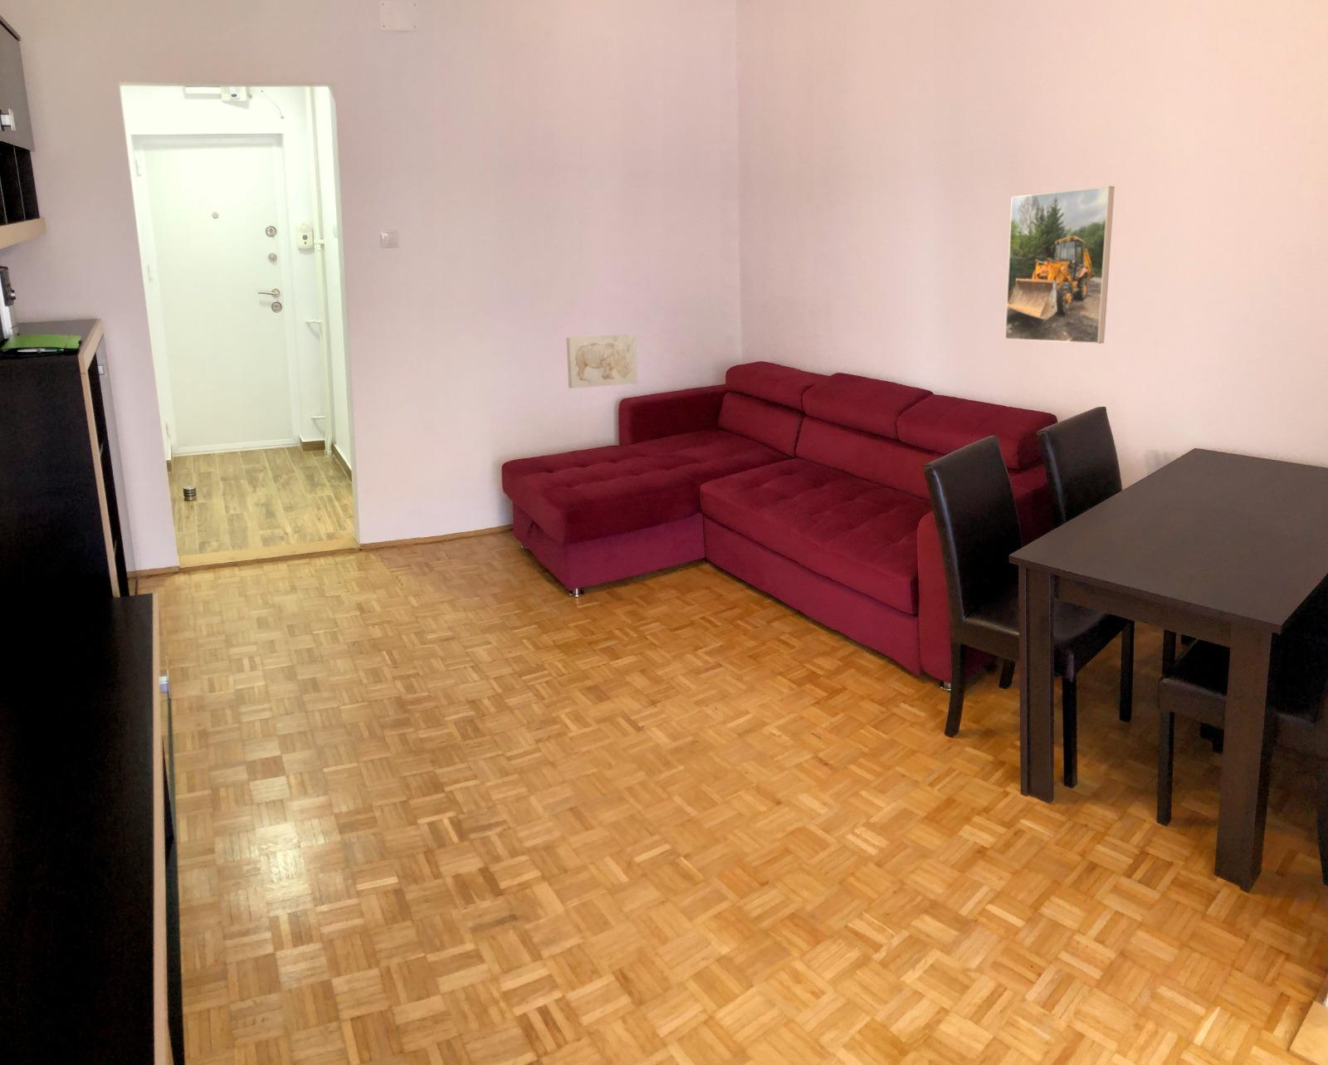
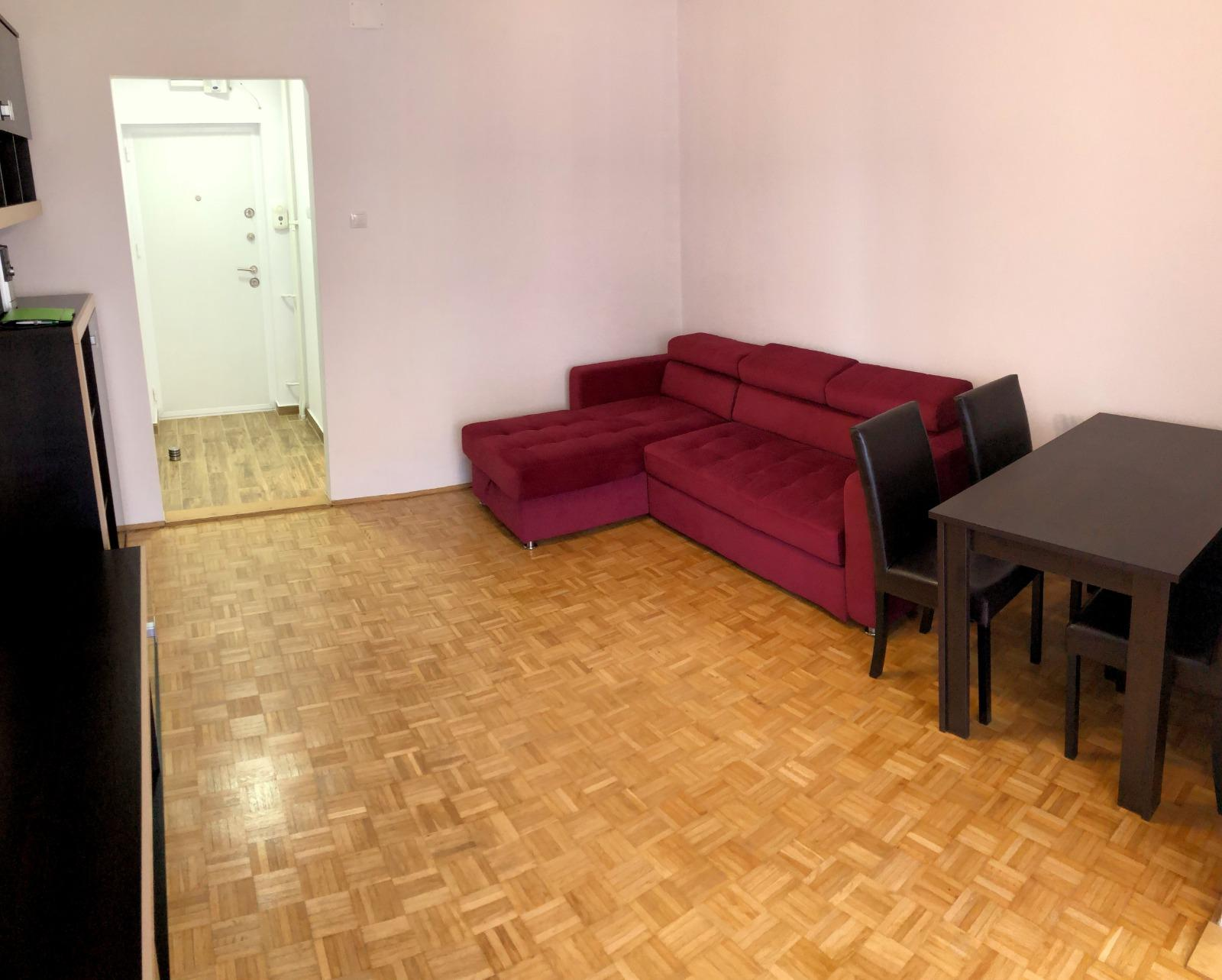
- wall art [565,333,638,389]
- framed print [1003,185,1115,344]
